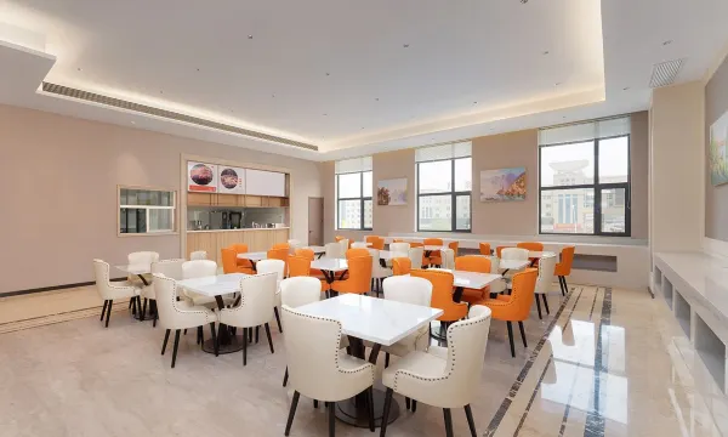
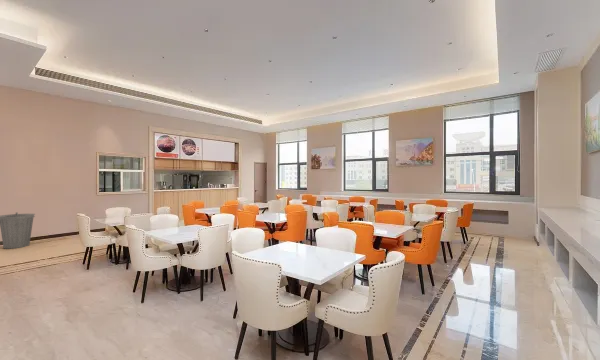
+ trash can [0,211,36,250]
